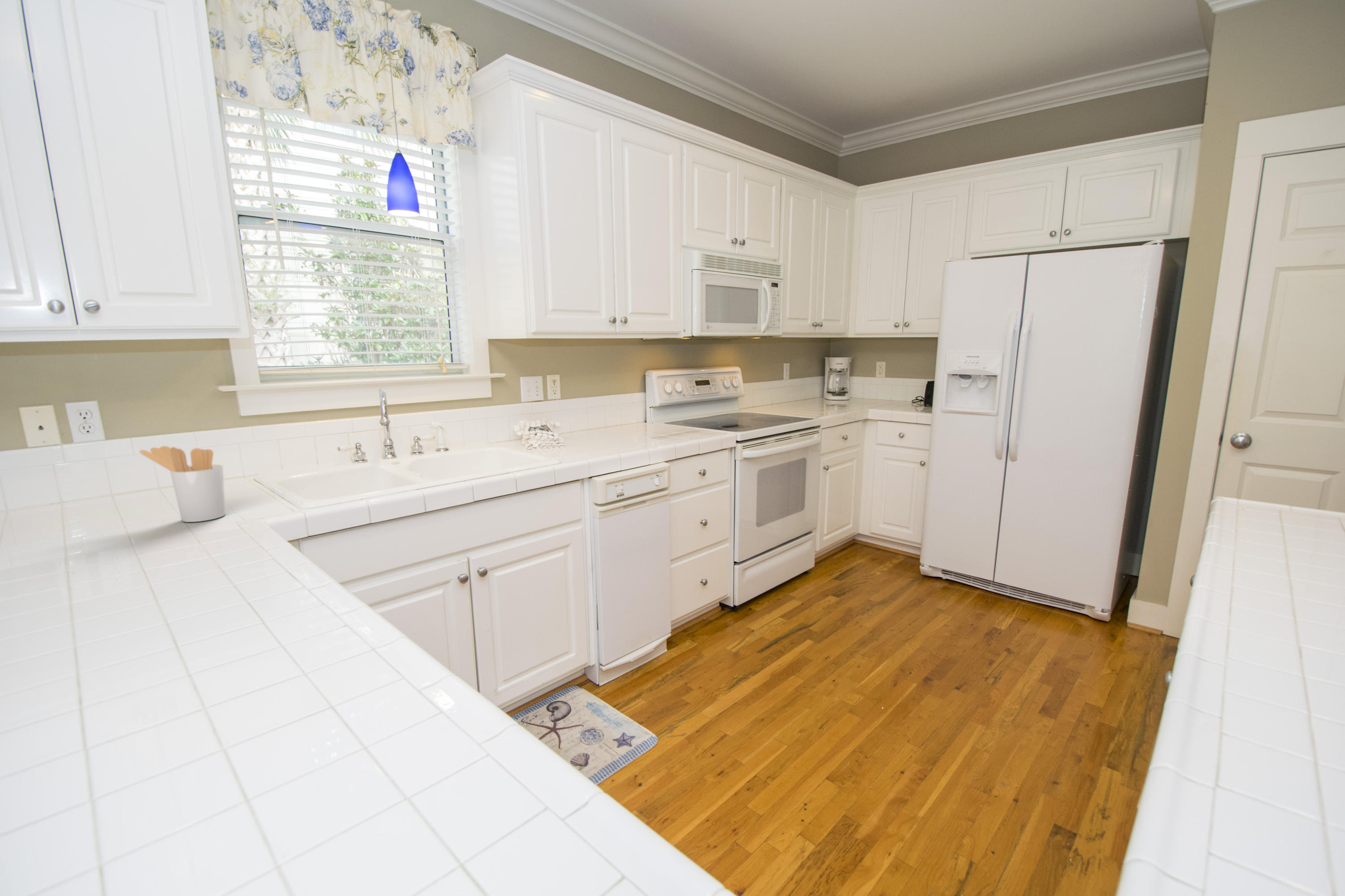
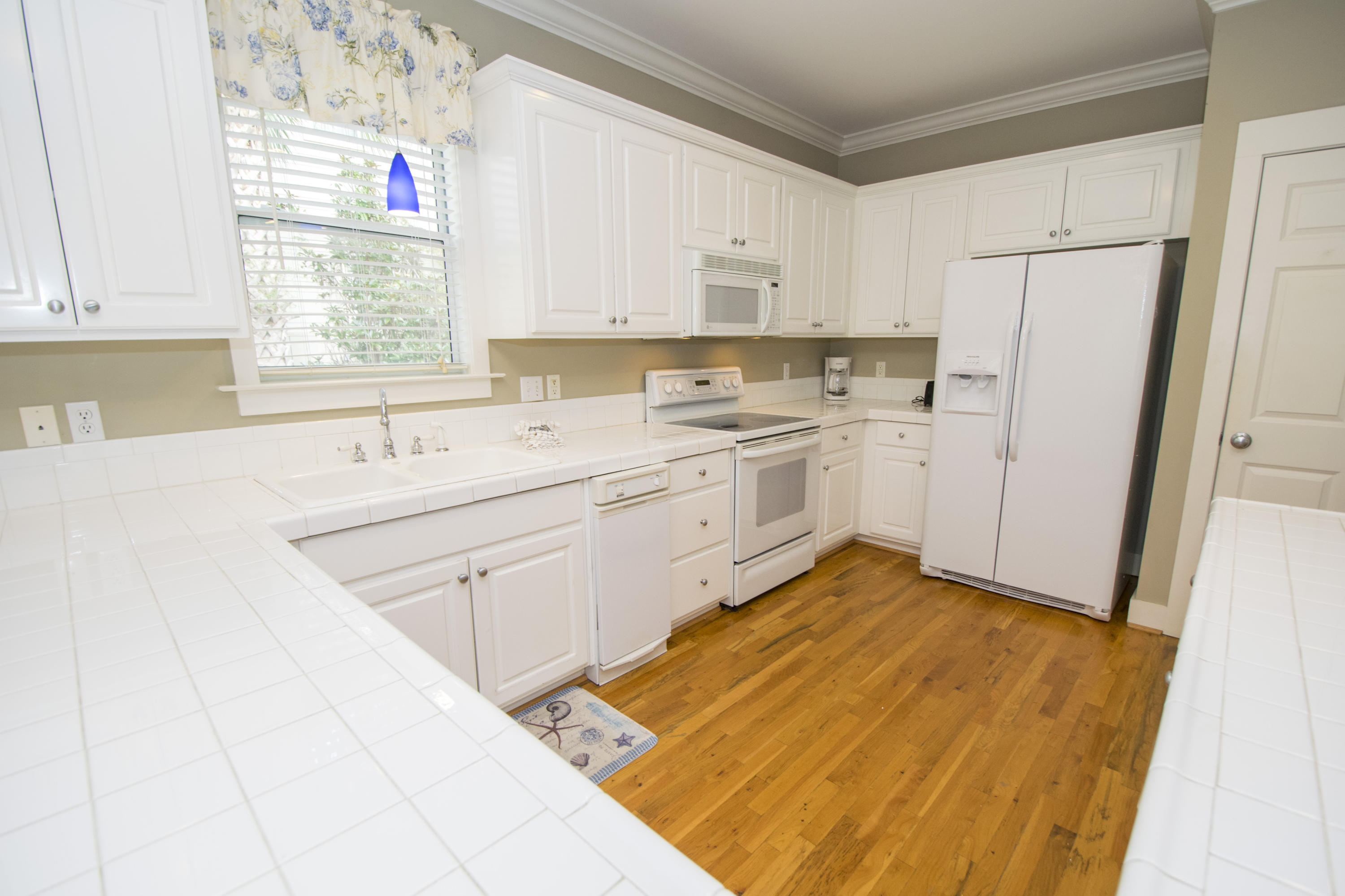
- utensil holder [139,446,226,523]
